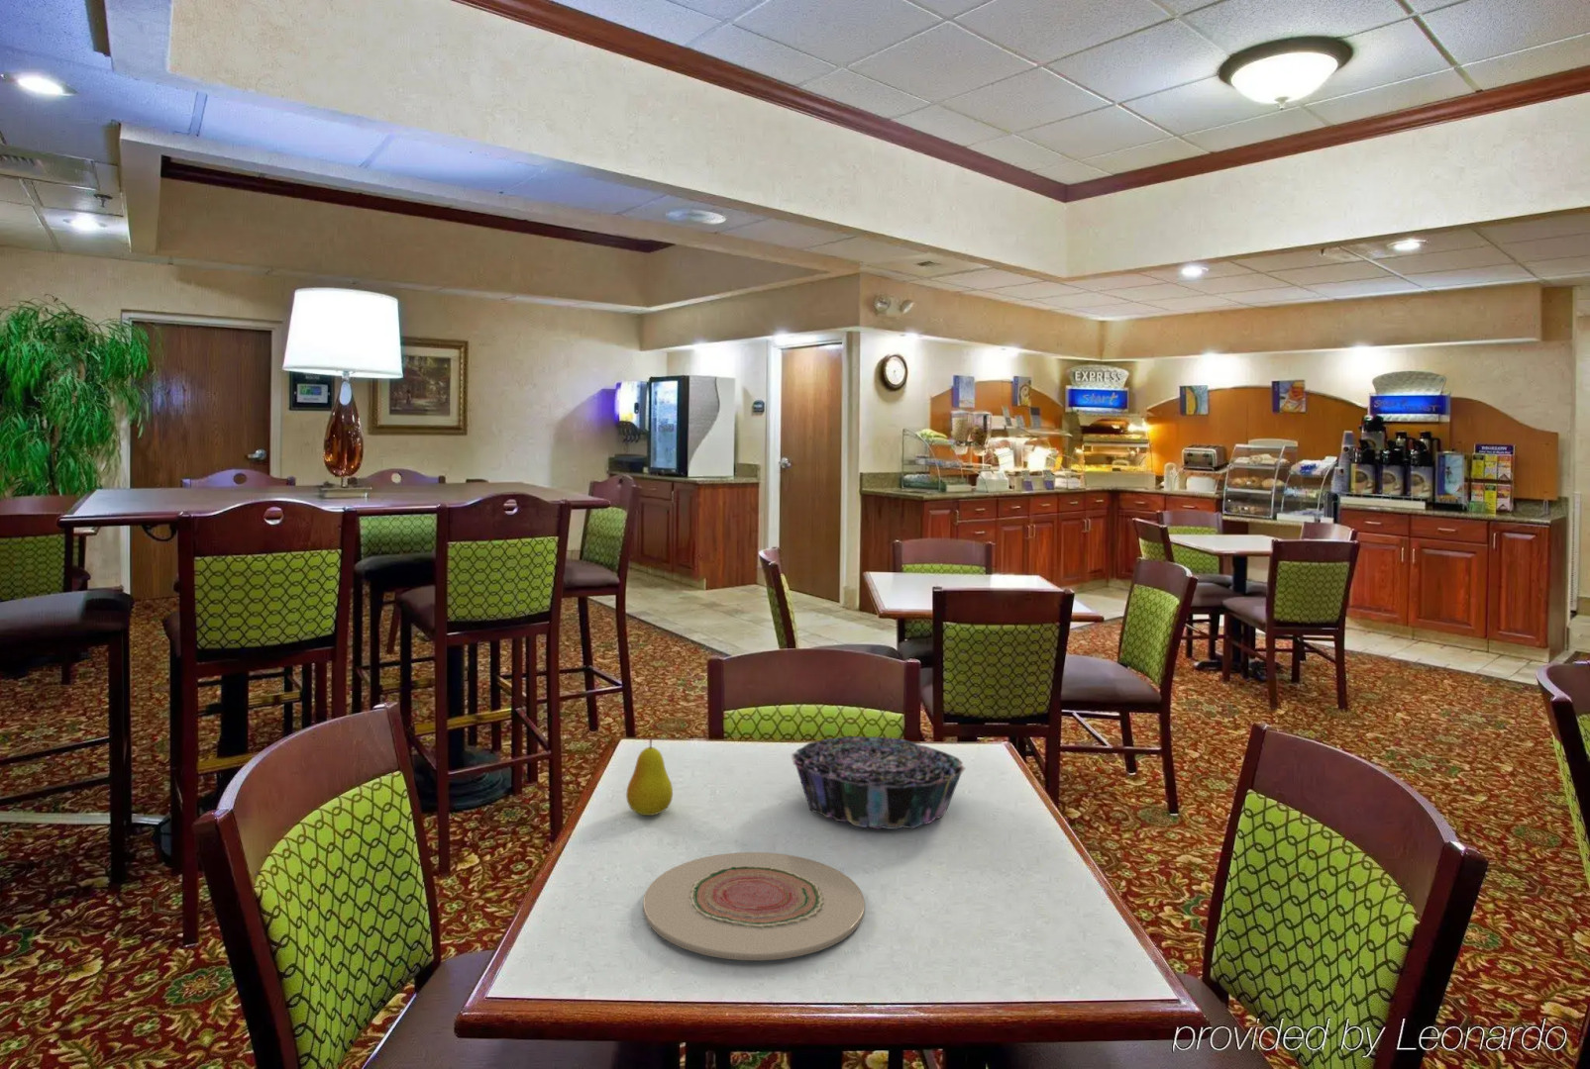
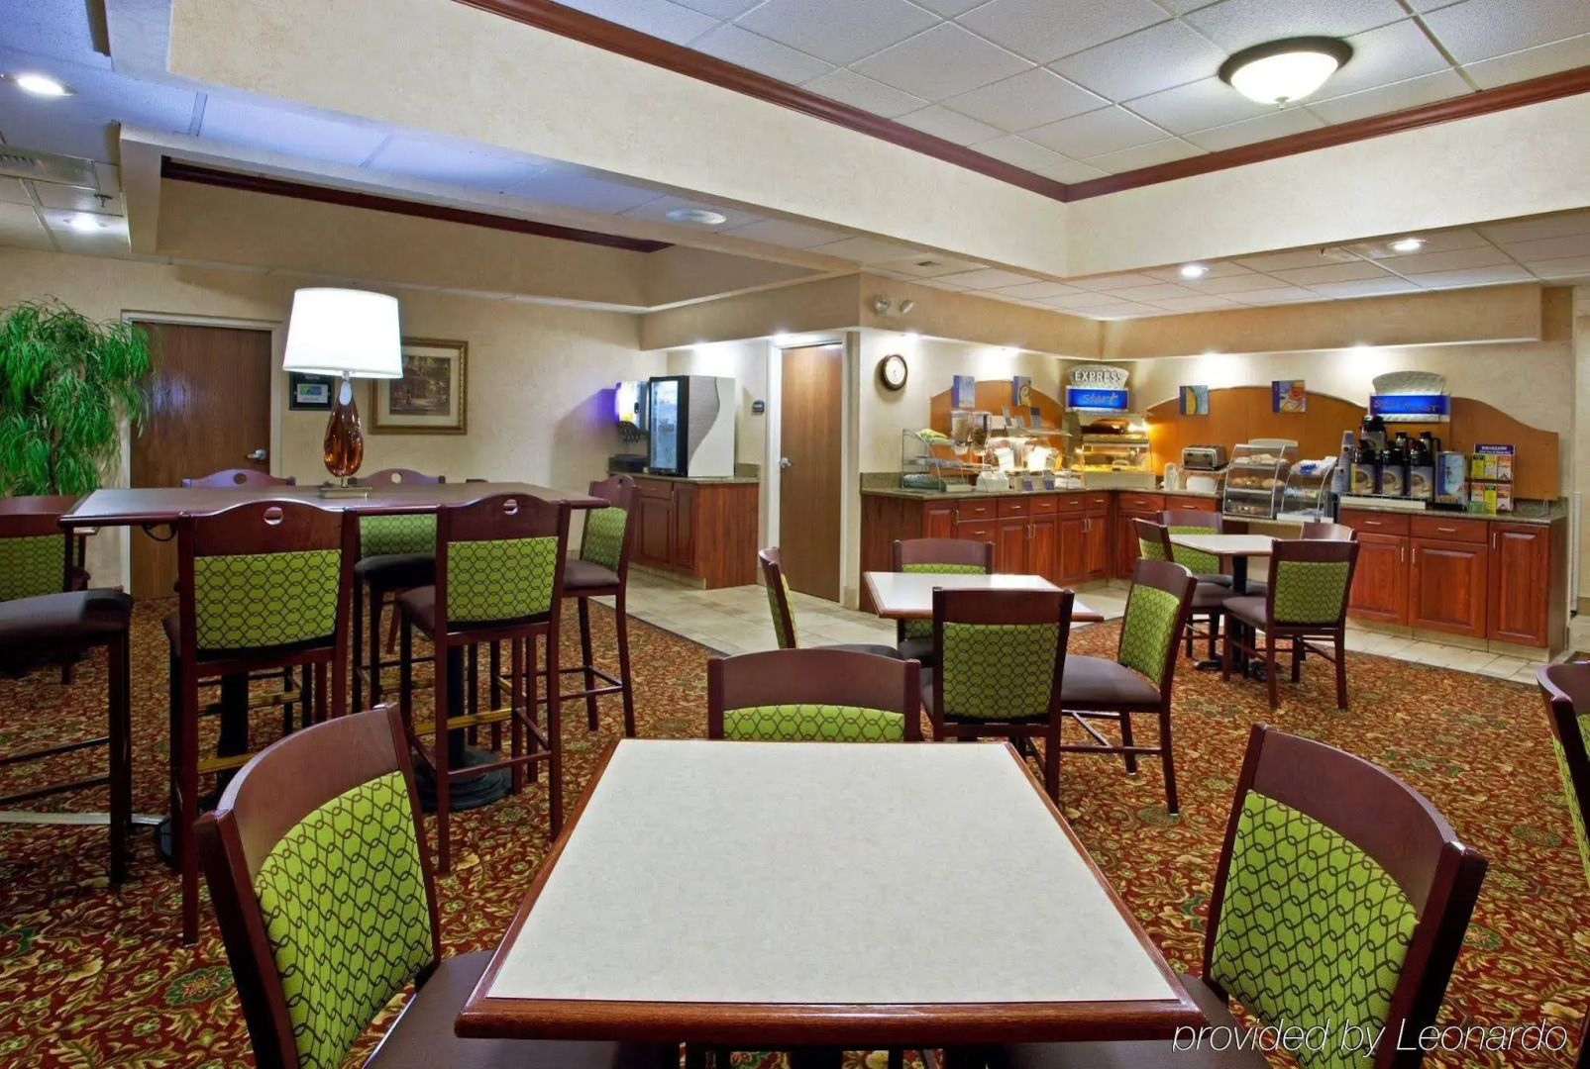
- decorative bowl [790,735,967,830]
- plate [642,851,865,962]
- fruit [625,737,673,816]
